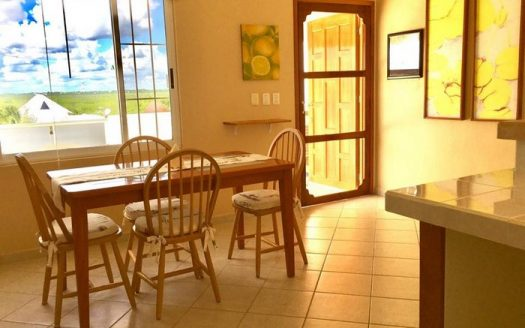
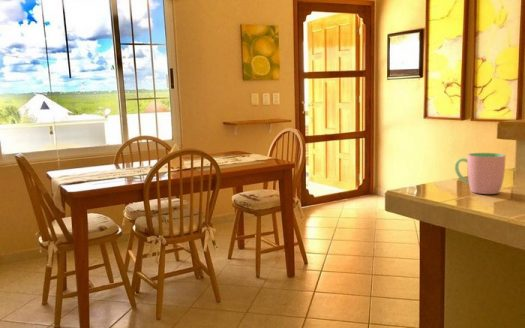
+ cup [454,152,507,195]
